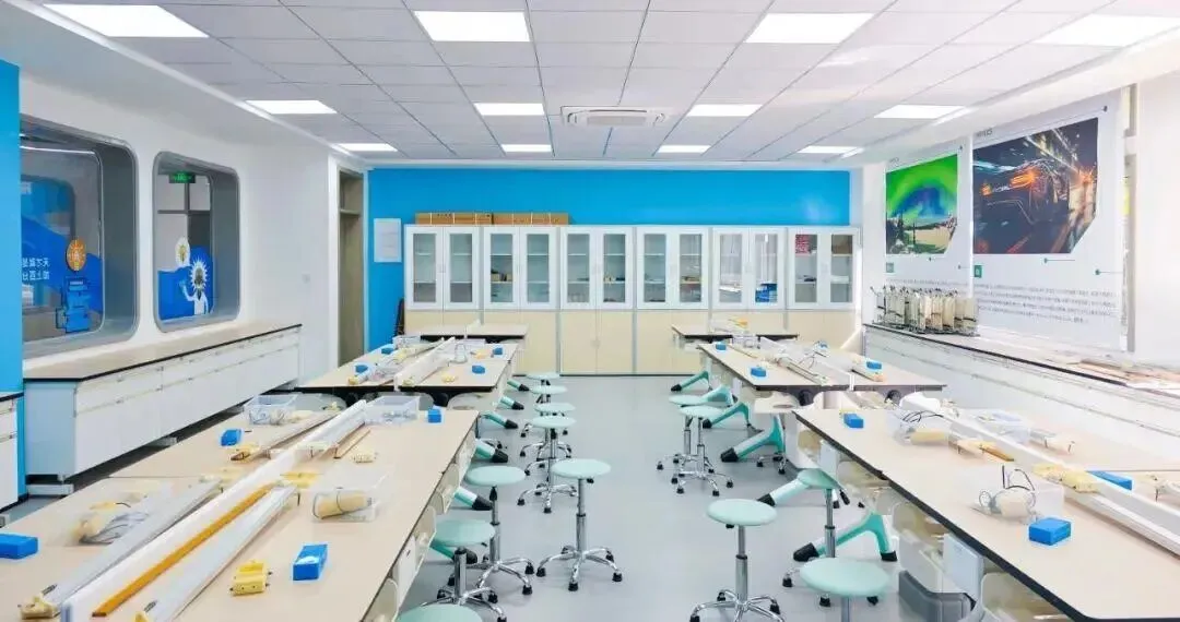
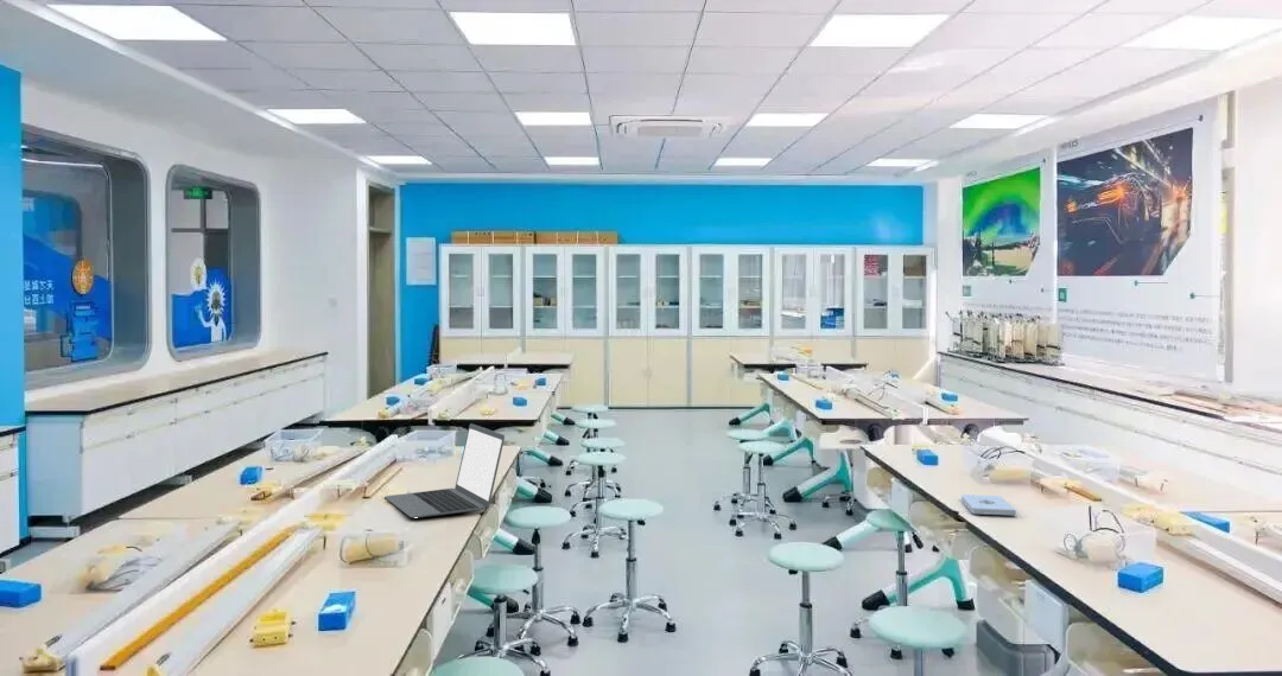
+ notepad [960,493,1017,517]
+ laptop [383,422,506,519]
